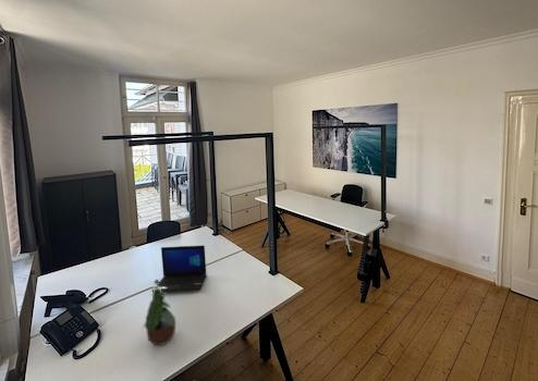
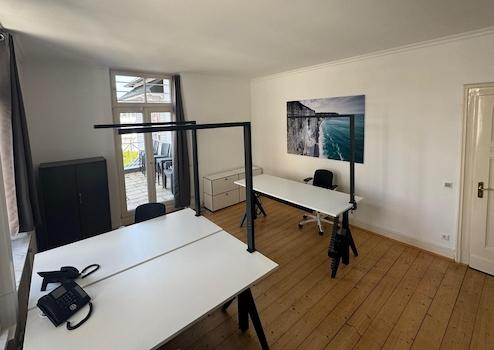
- laptop [151,244,208,293]
- potted plant [140,279,178,346]
